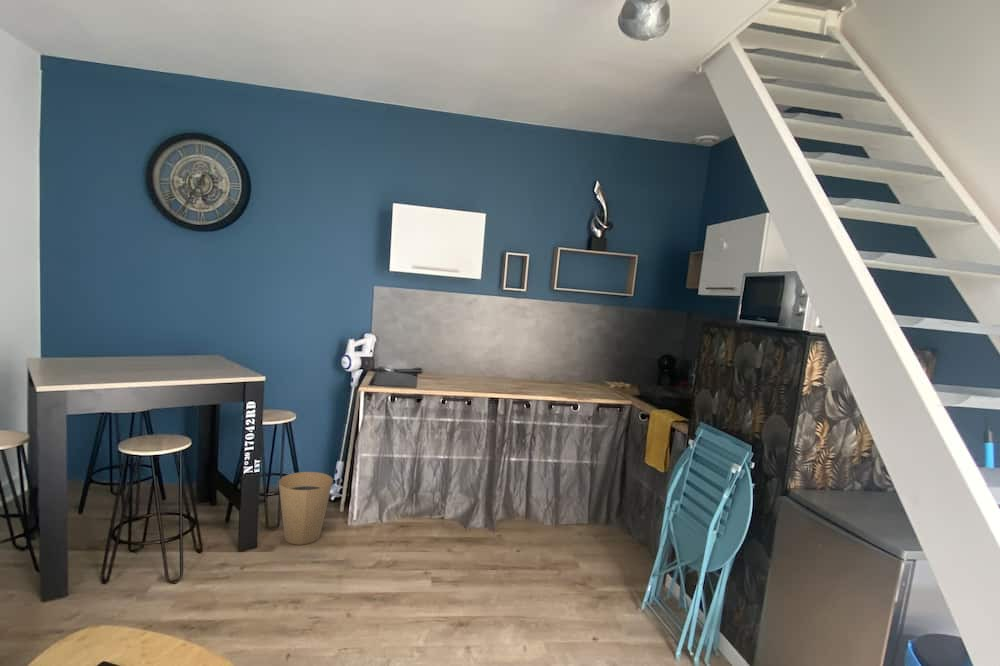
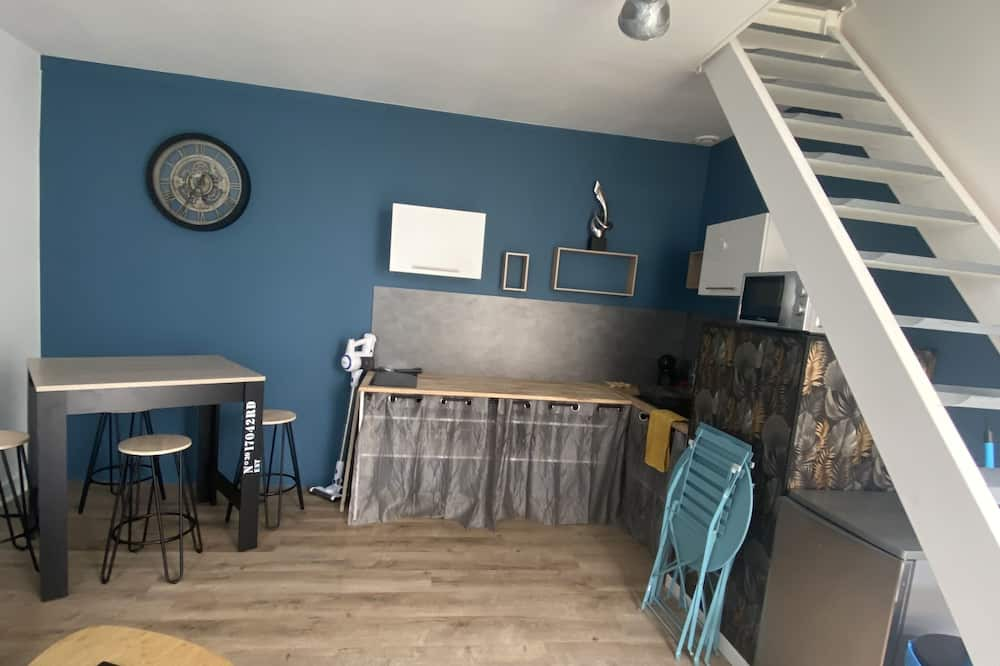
- trash can [278,471,334,546]
